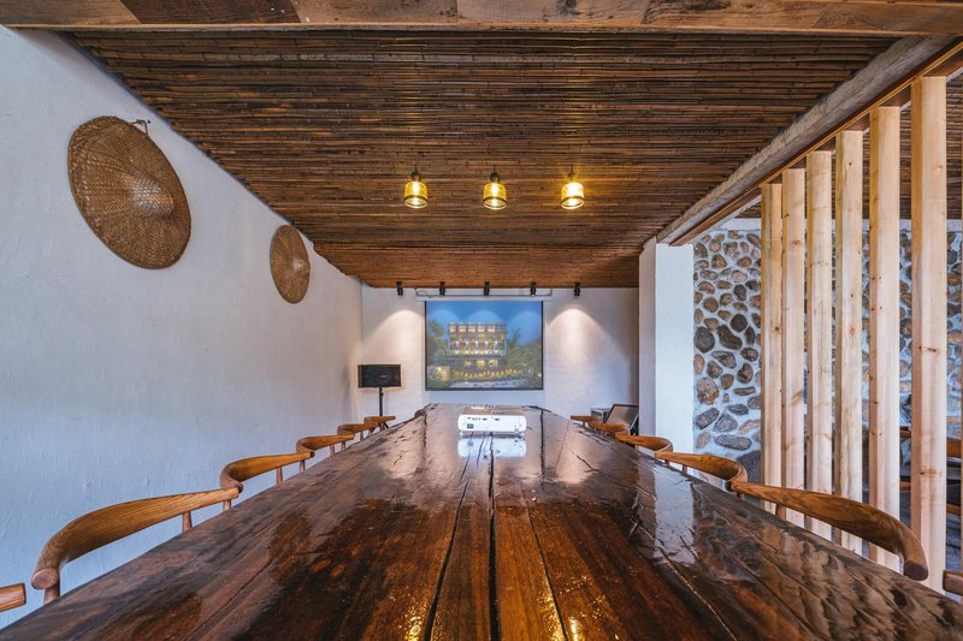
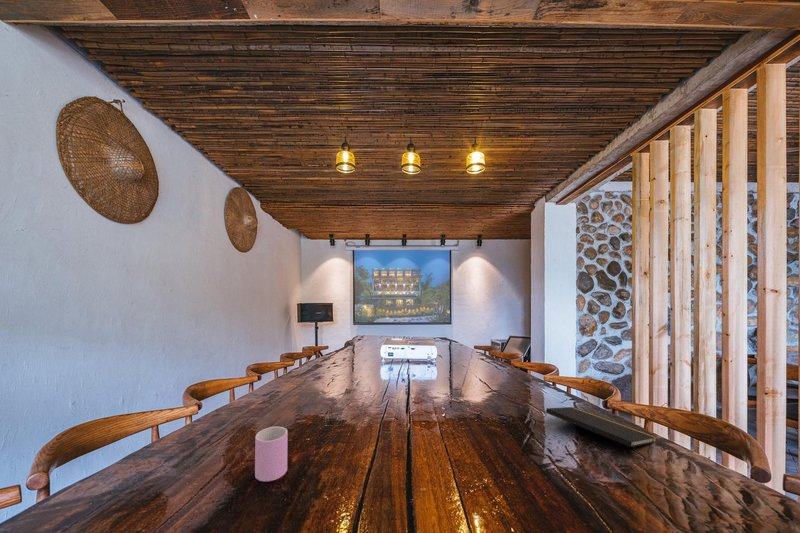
+ notepad [545,406,658,456]
+ cup [254,426,289,482]
